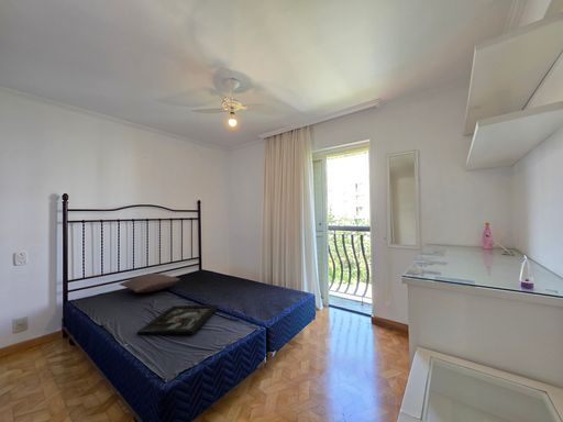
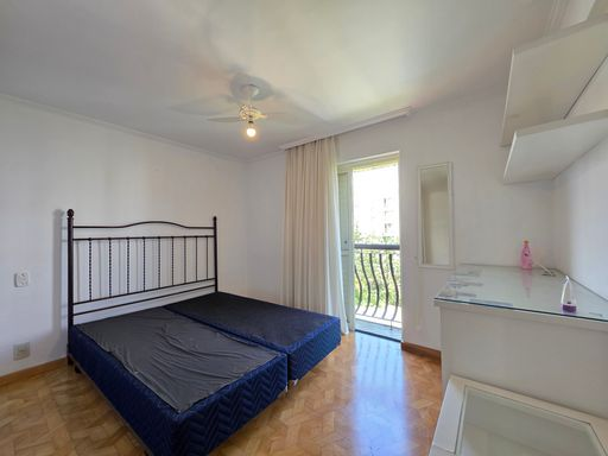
- framed painting [136,304,219,336]
- pillow [119,273,181,293]
